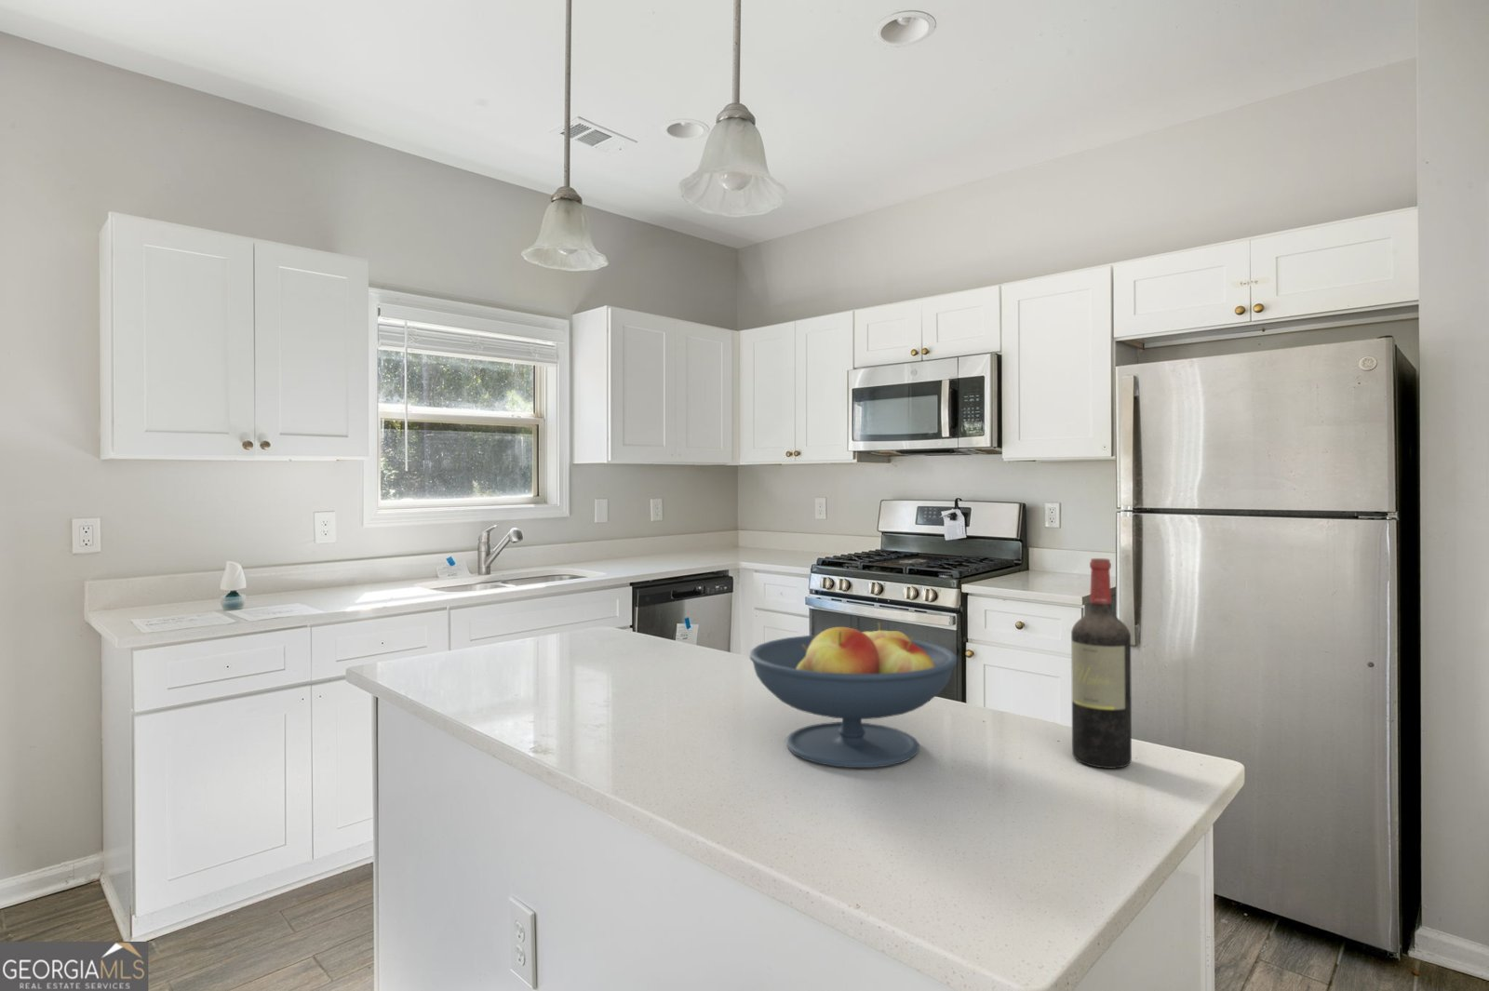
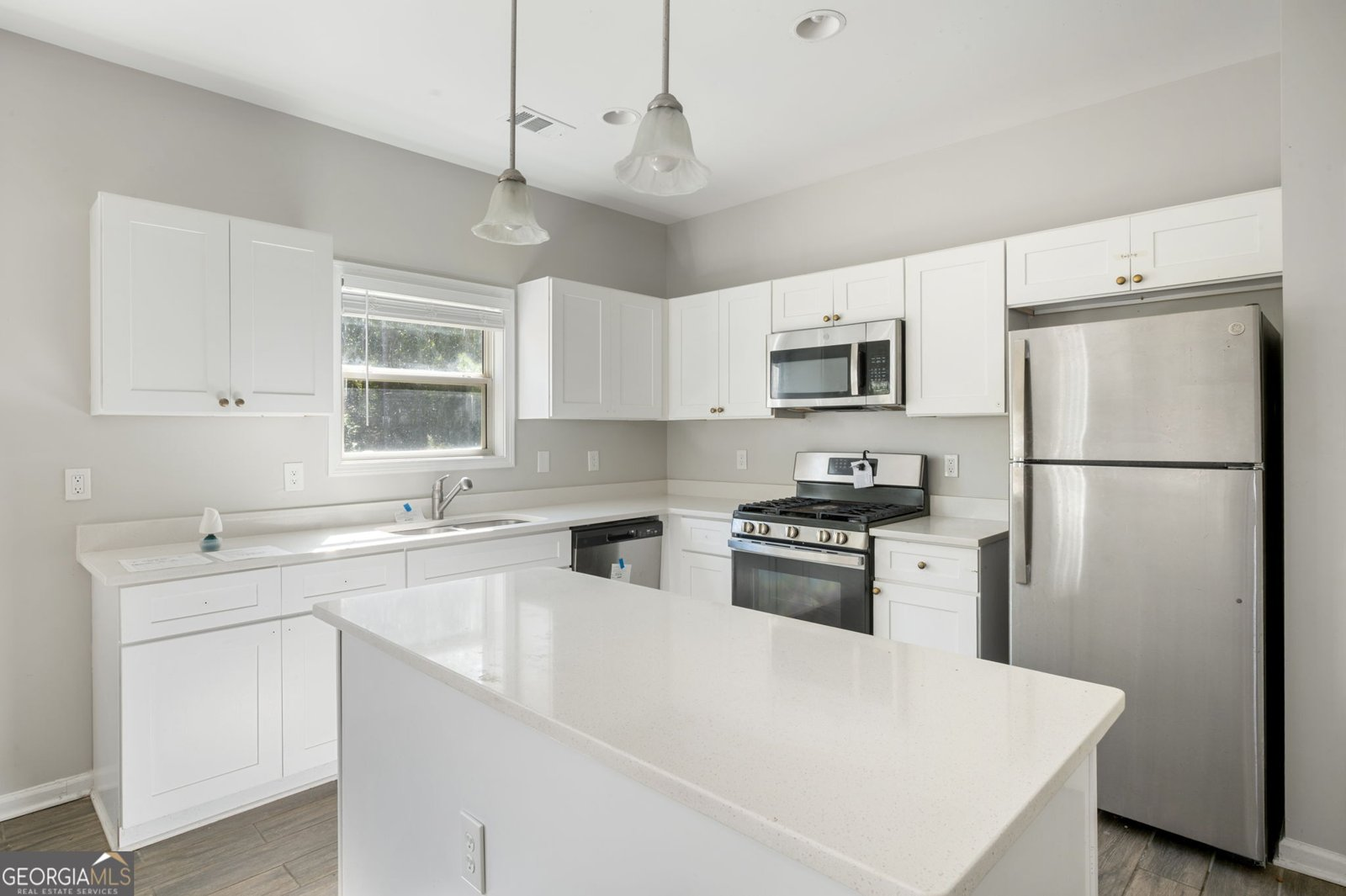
- fruit bowl [749,622,958,769]
- wine bottle [1070,557,1133,770]
